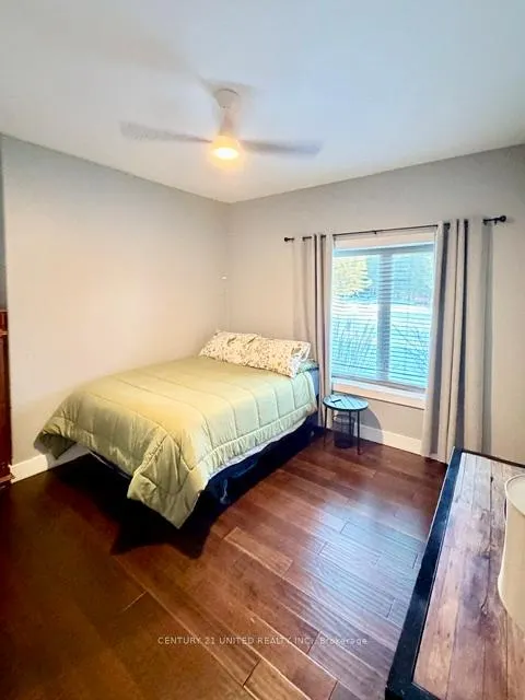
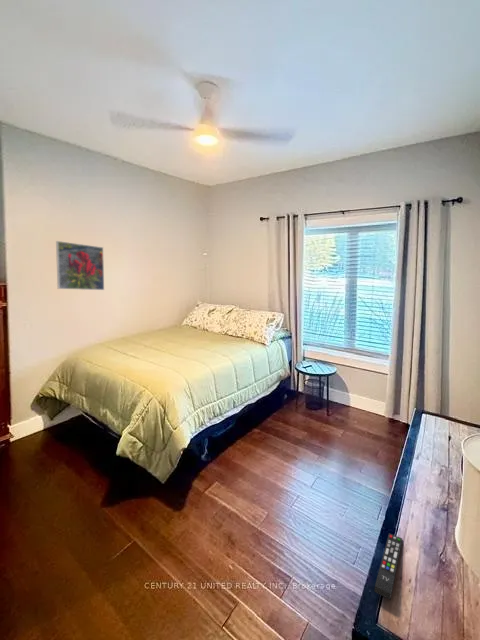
+ remote control [373,532,403,601]
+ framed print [55,240,105,291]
